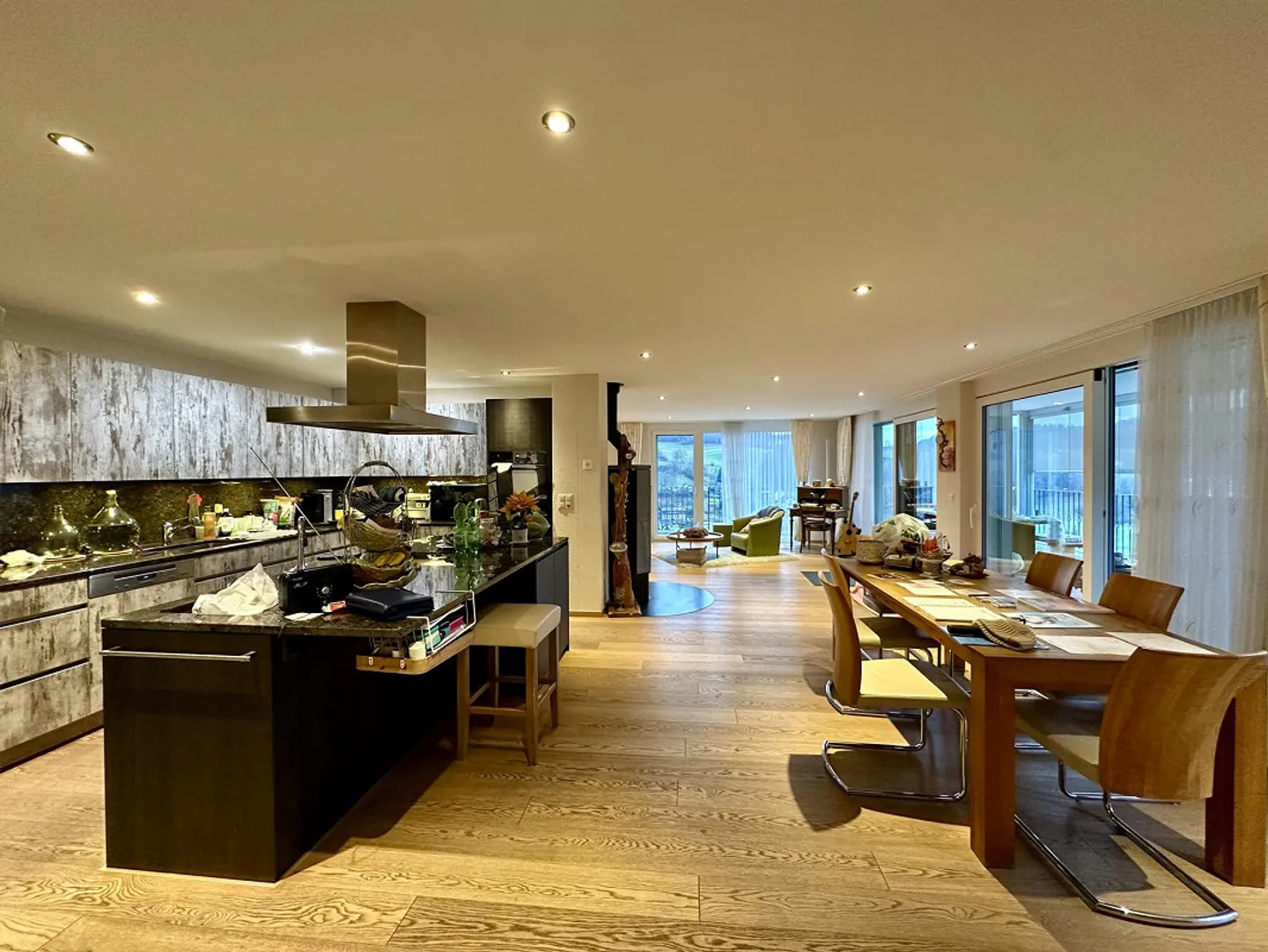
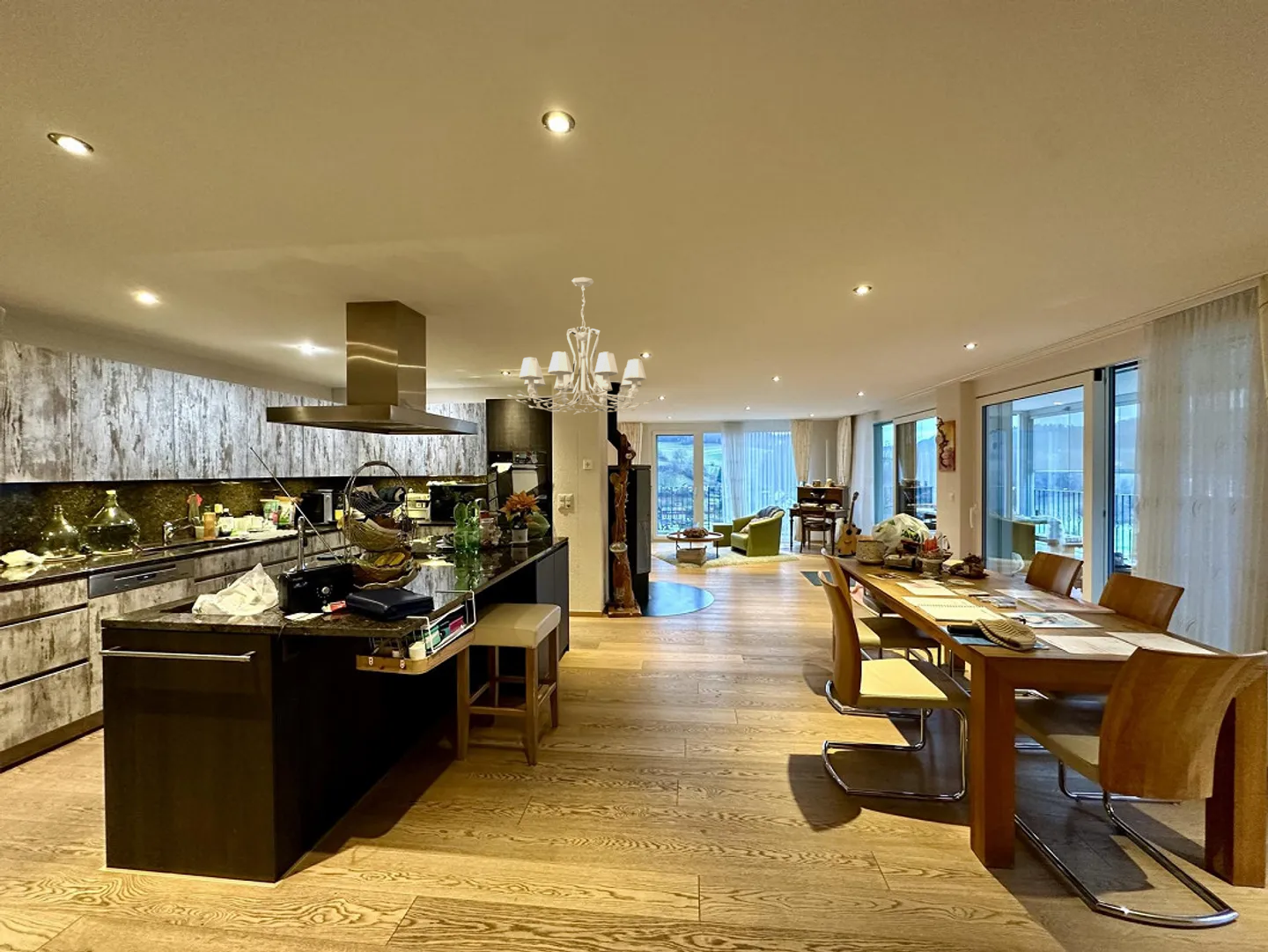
+ chandelier [506,277,655,416]
